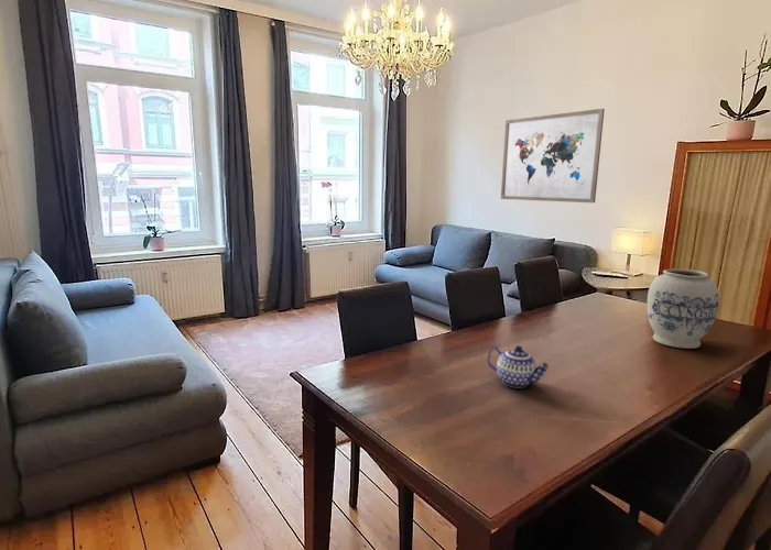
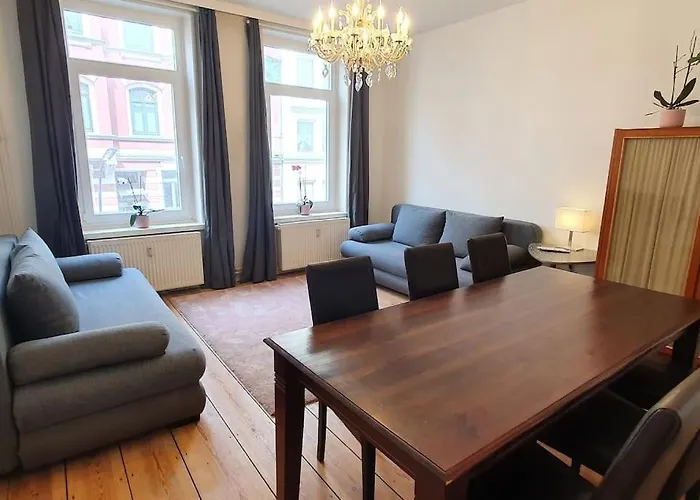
- vase [647,268,720,350]
- wall art [500,108,606,204]
- teapot [486,344,550,389]
